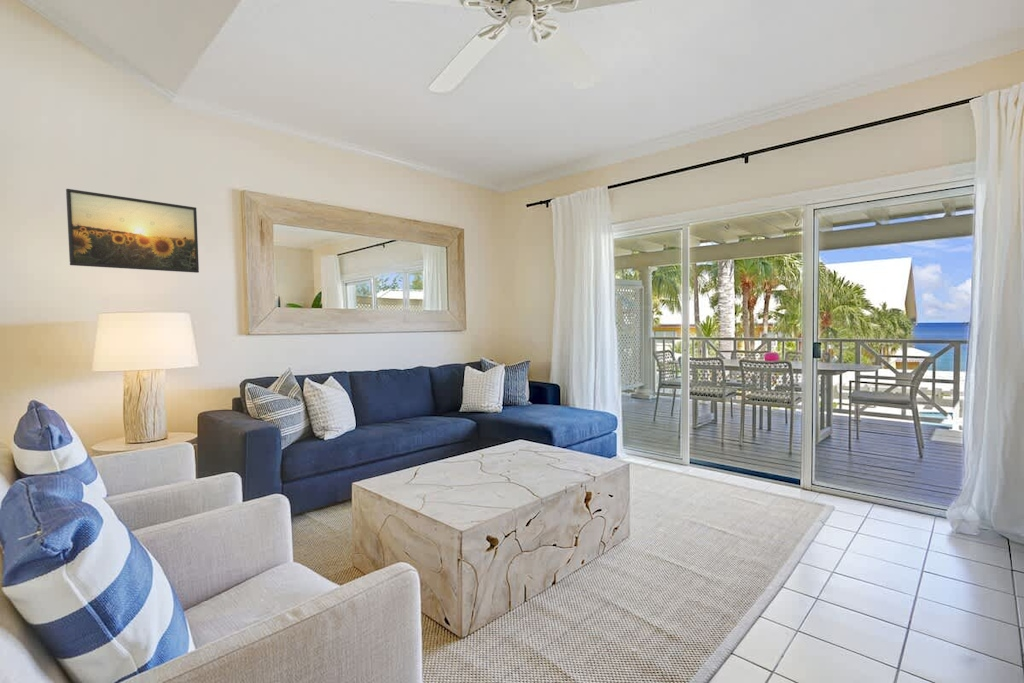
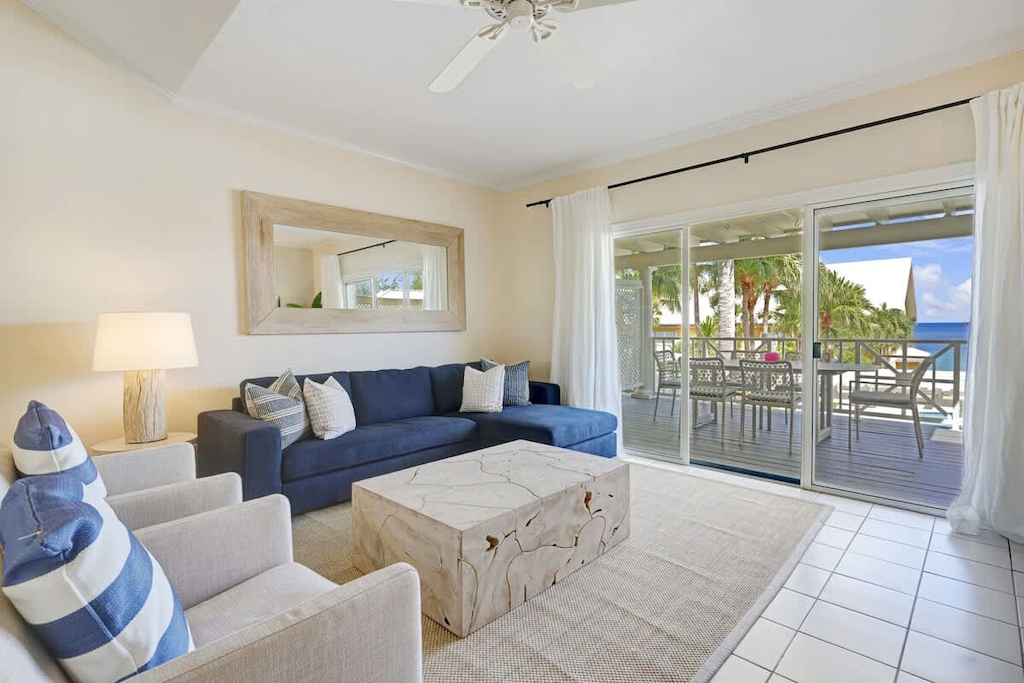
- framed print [65,188,200,274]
